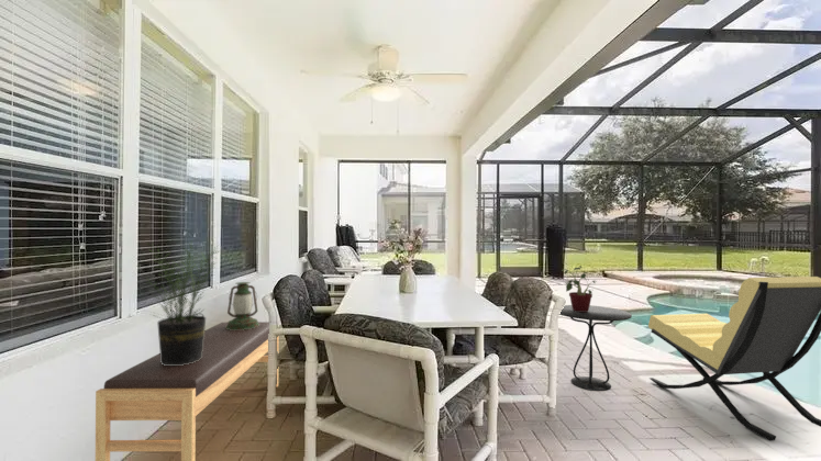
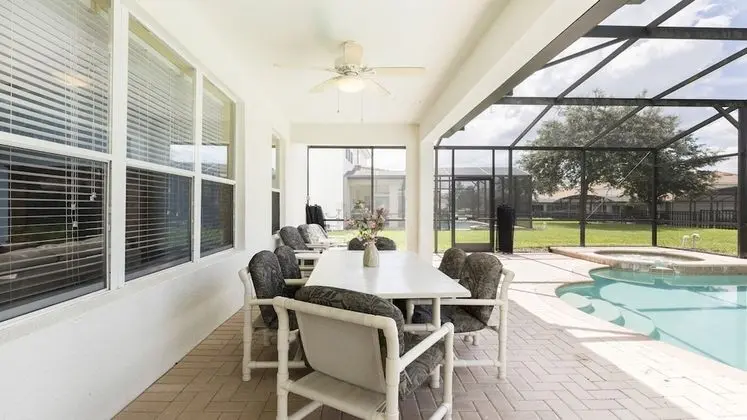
- potted plant [561,265,598,312]
- side table [558,304,633,392]
- potted plant [144,240,221,366]
- lantern [225,281,259,330]
- lounge chair [647,276,821,442]
- bench [95,321,280,461]
